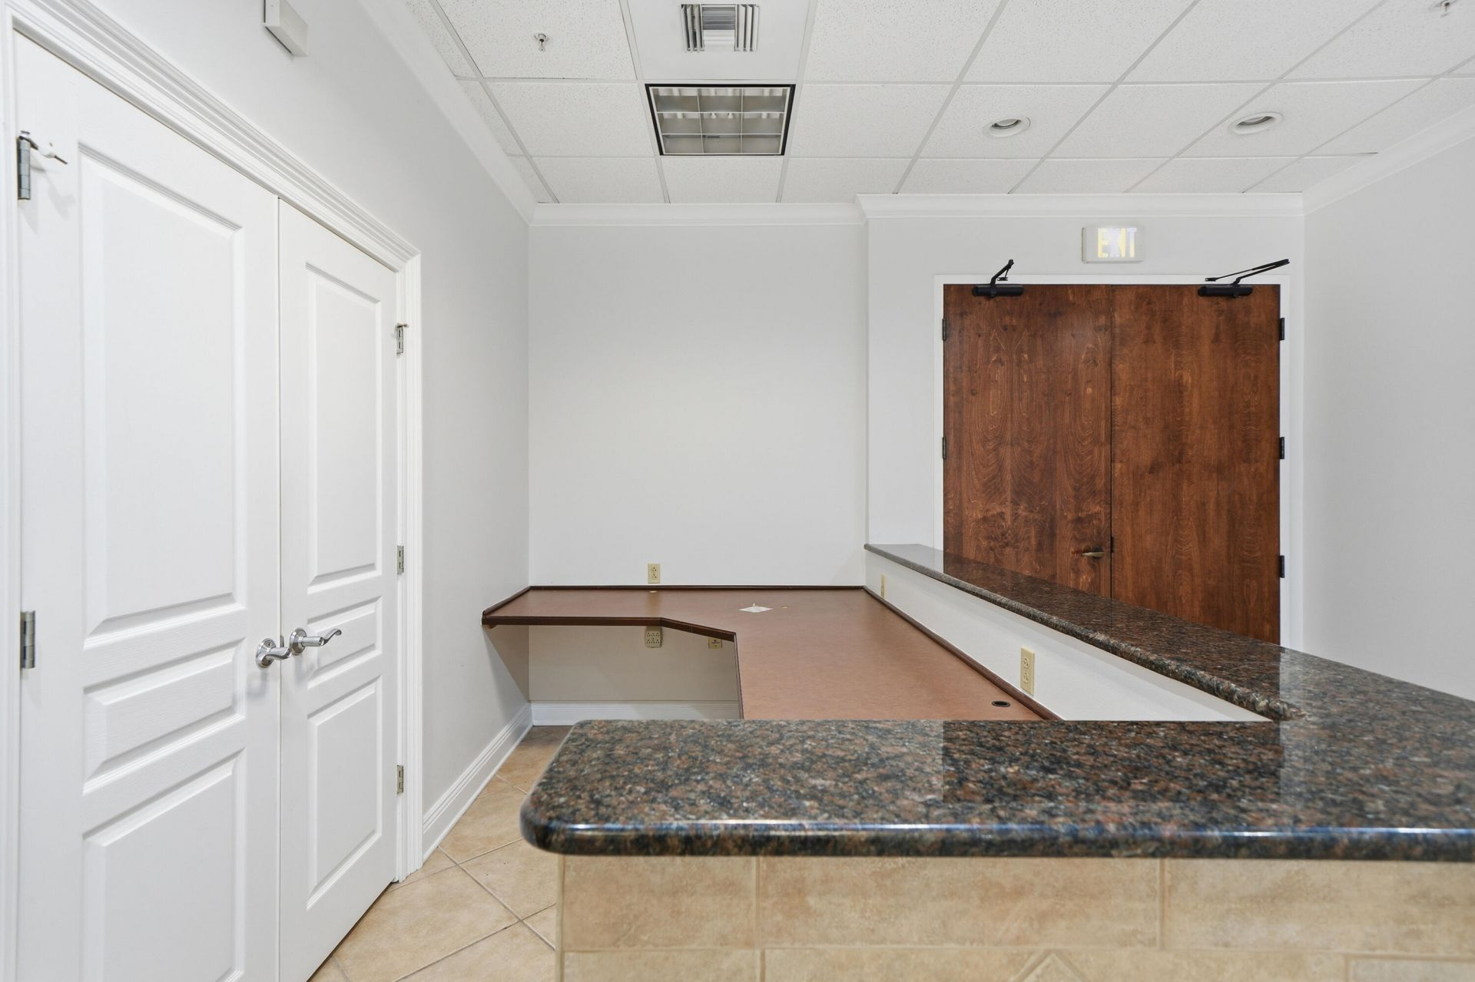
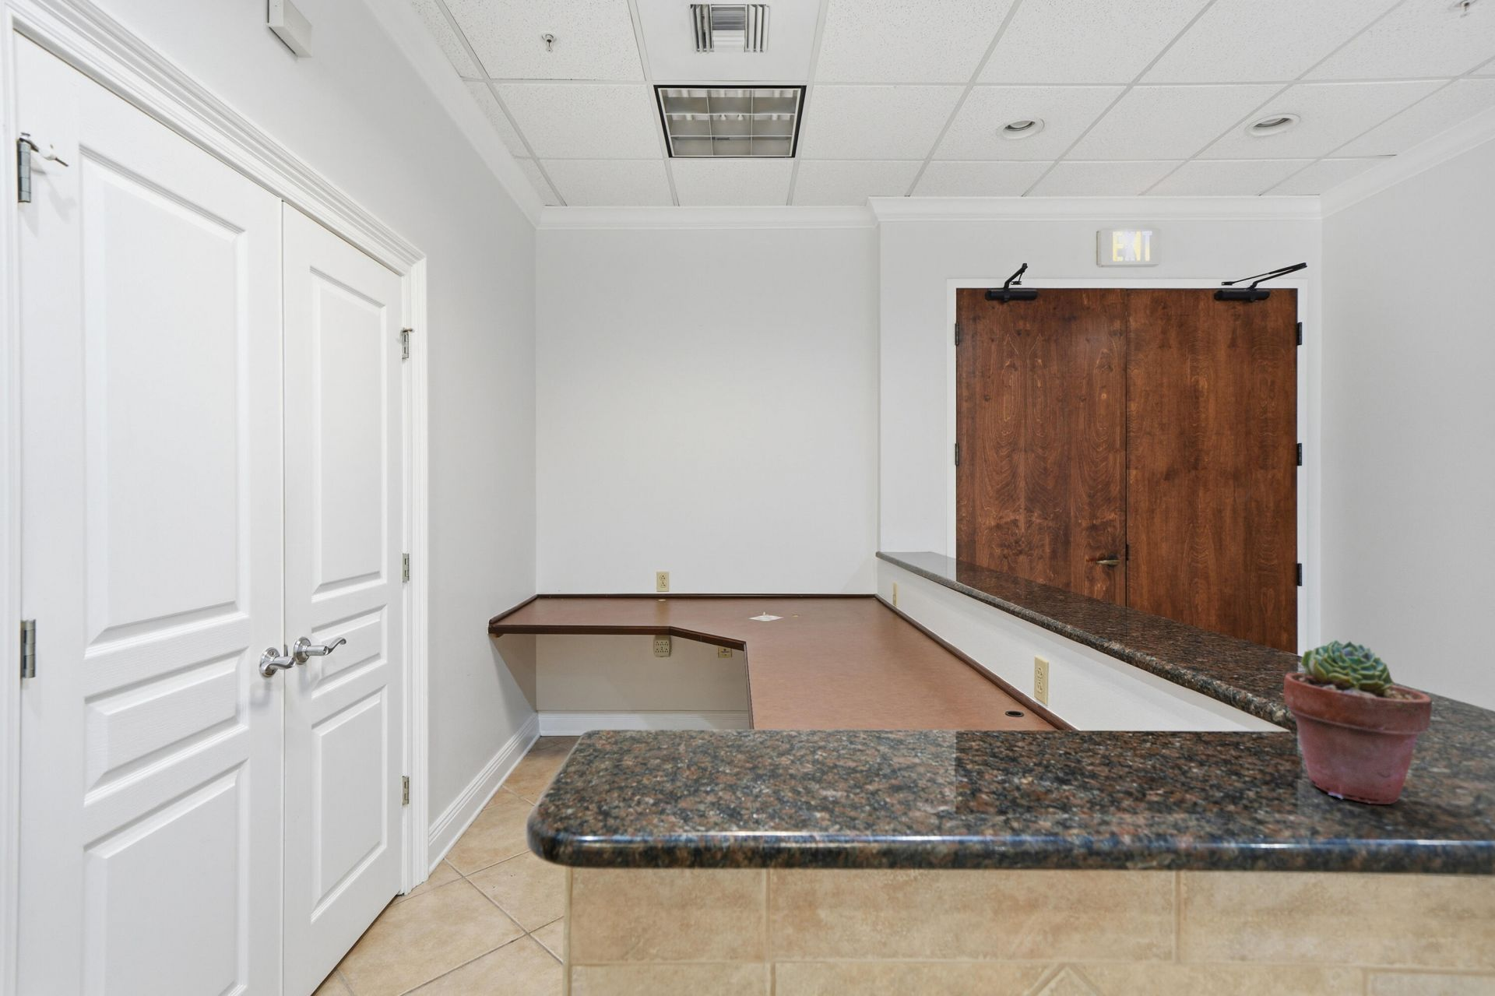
+ potted succulent [1283,639,1433,805]
